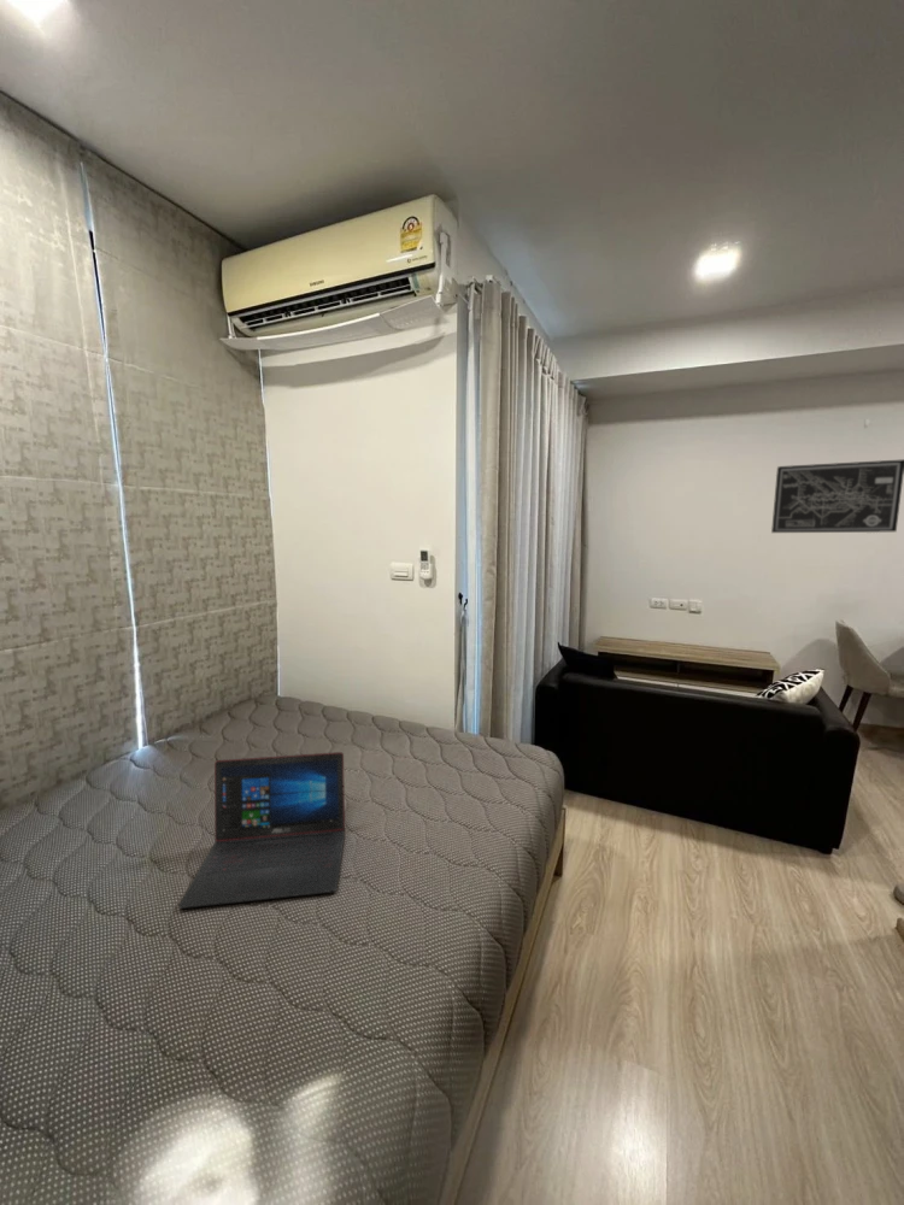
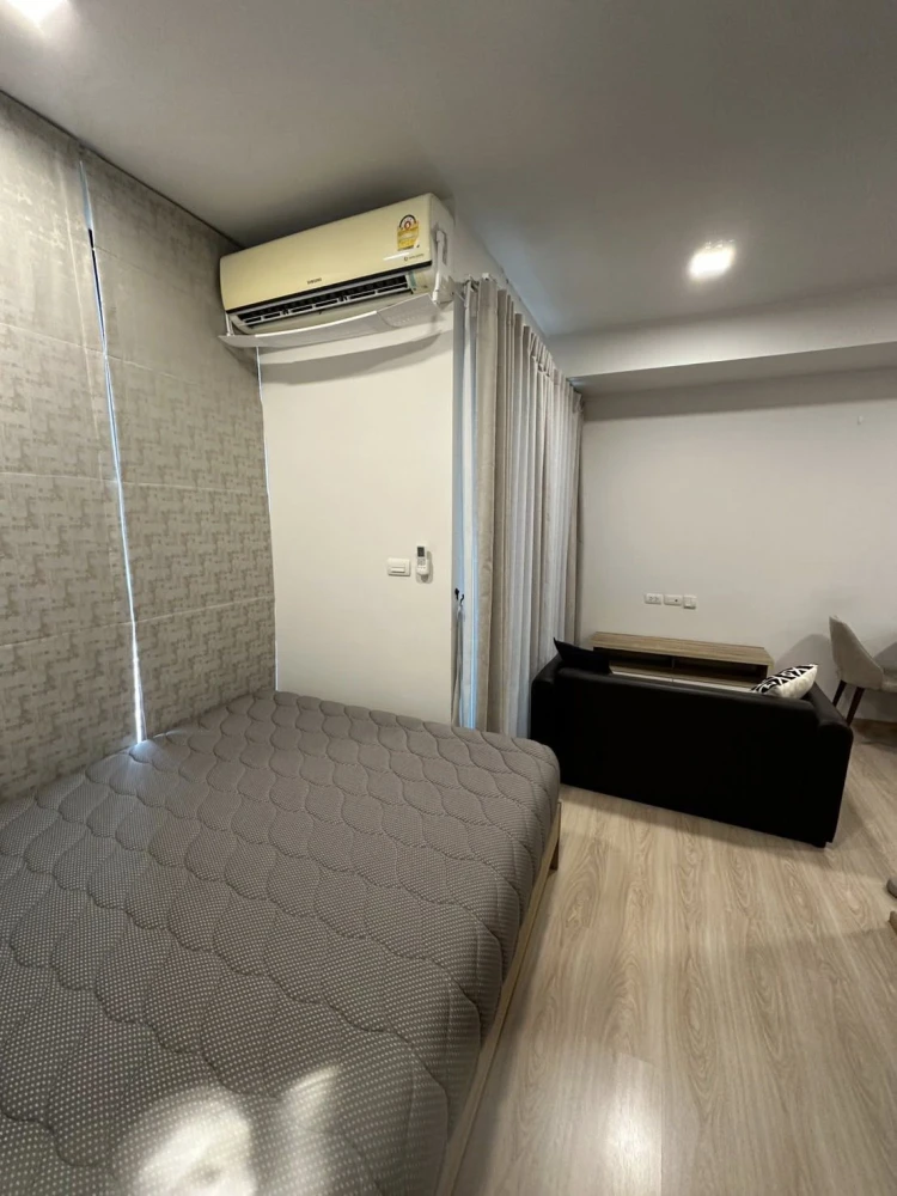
- laptop [178,751,346,910]
- wall art [770,458,904,534]
